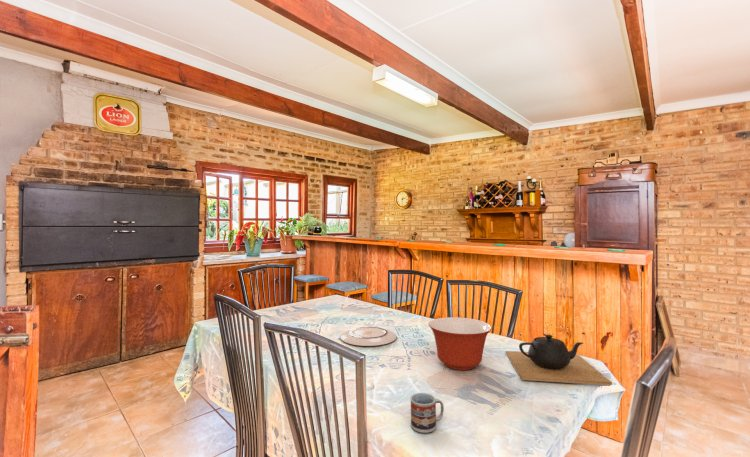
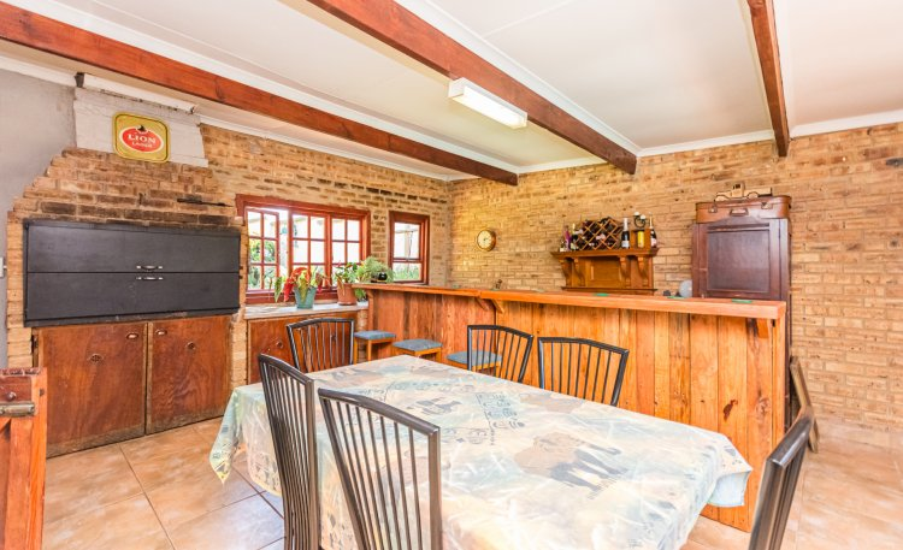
- teapot [504,333,613,386]
- cup [409,392,445,434]
- plate [340,326,397,347]
- mixing bowl [428,316,493,371]
